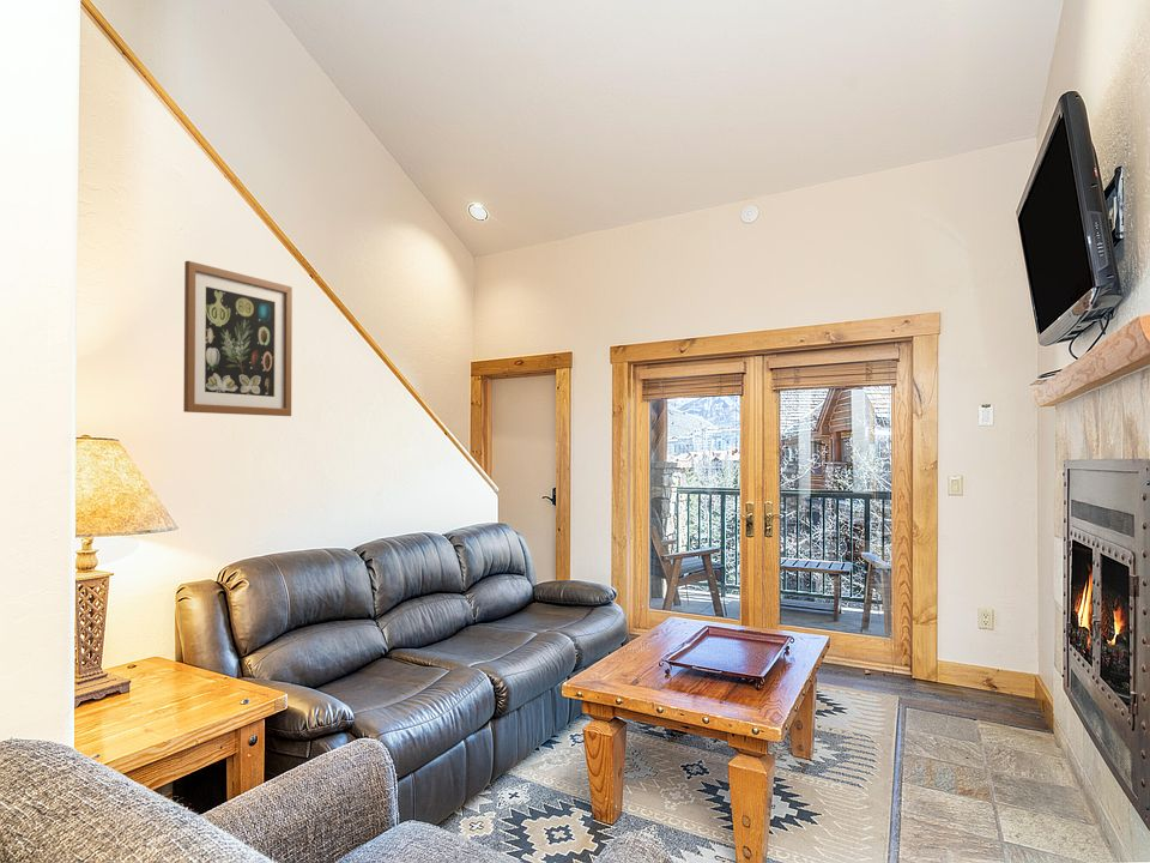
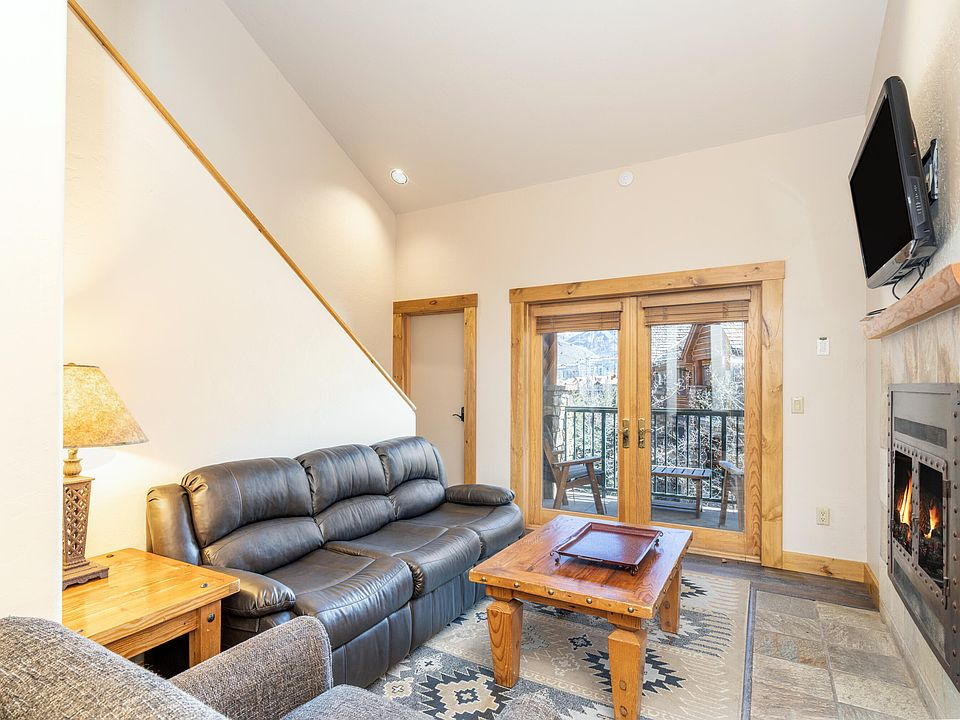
- wall art [182,260,293,417]
